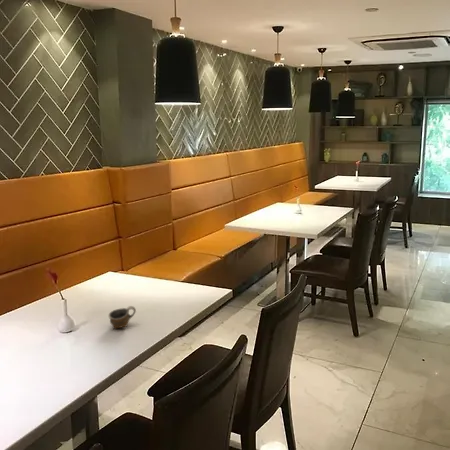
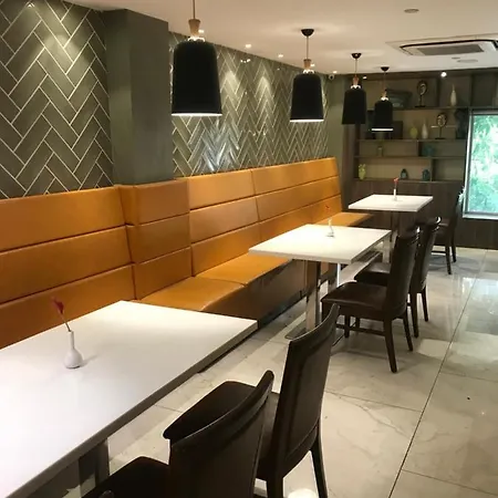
- cup [107,305,137,329]
